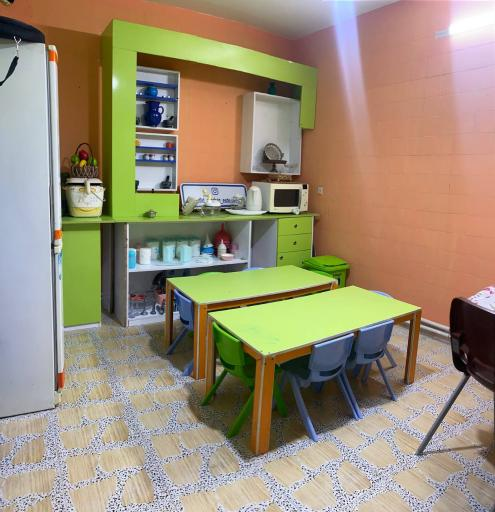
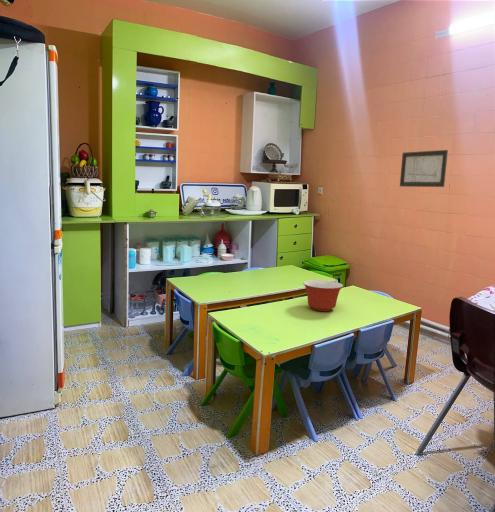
+ mixing bowl [302,279,344,312]
+ wall art [399,149,449,188]
